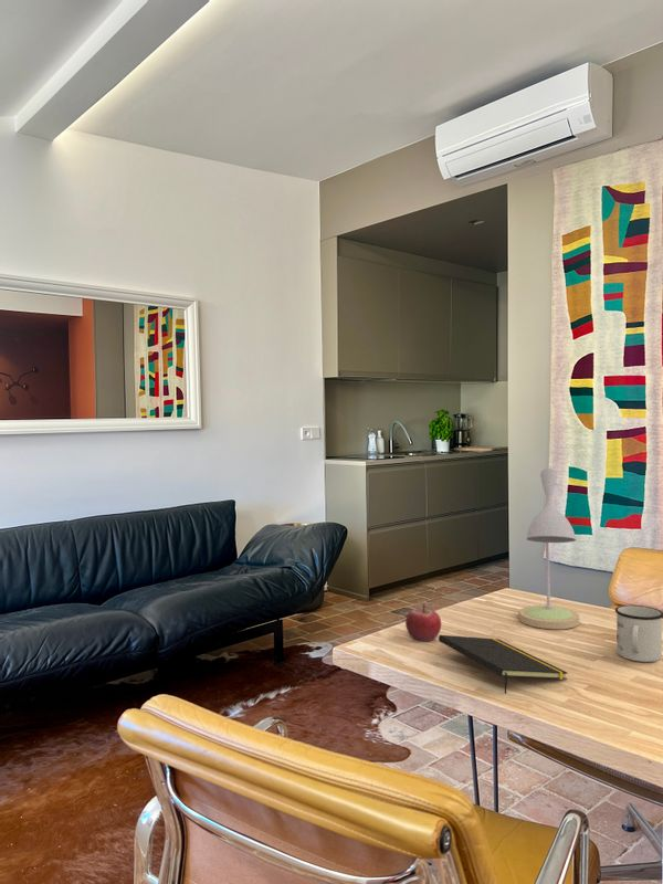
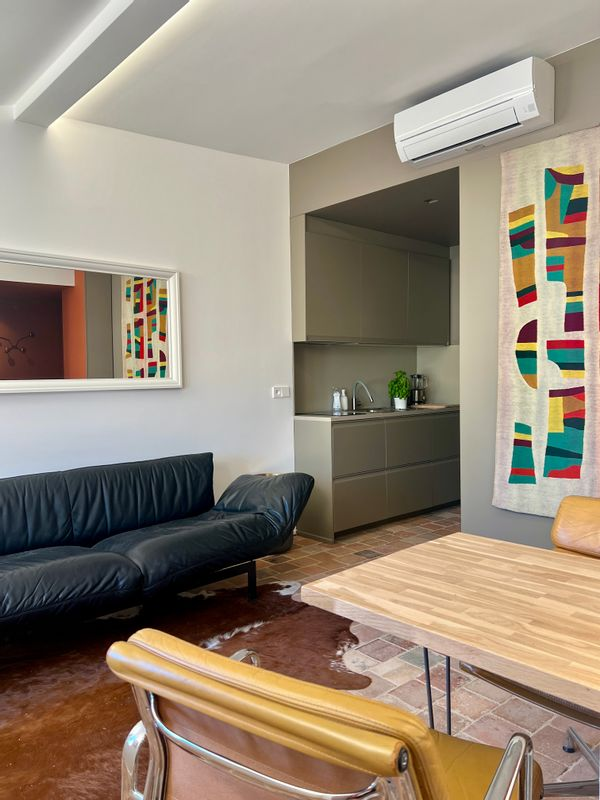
- fruit [404,602,442,642]
- desk lamp [517,467,581,630]
- notepad [438,634,569,695]
- mug [614,604,663,663]
